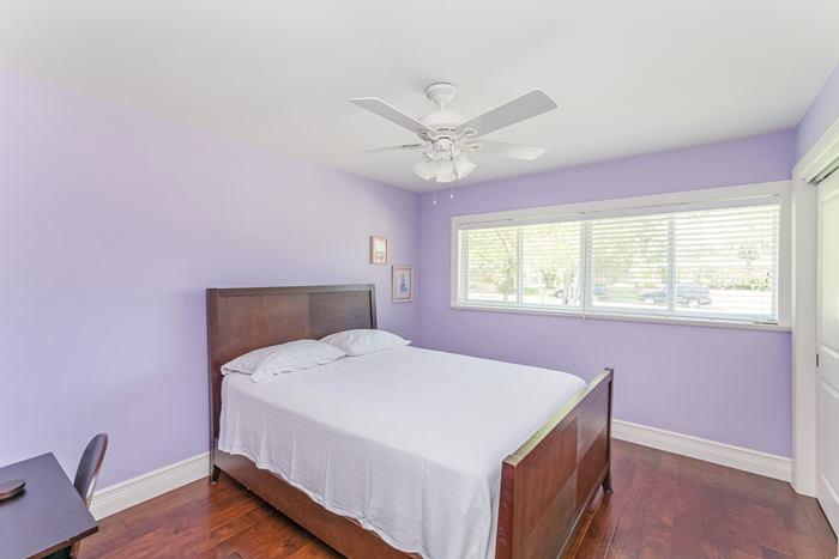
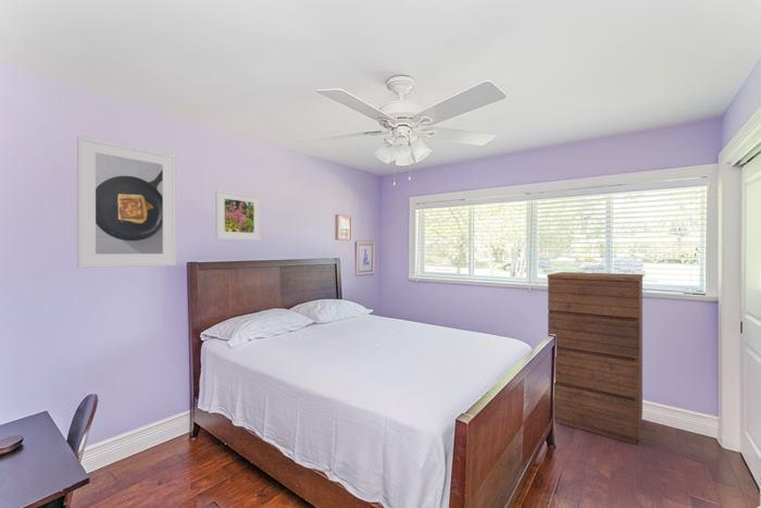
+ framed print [76,135,177,269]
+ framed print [214,188,262,241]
+ dresser [546,271,644,445]
